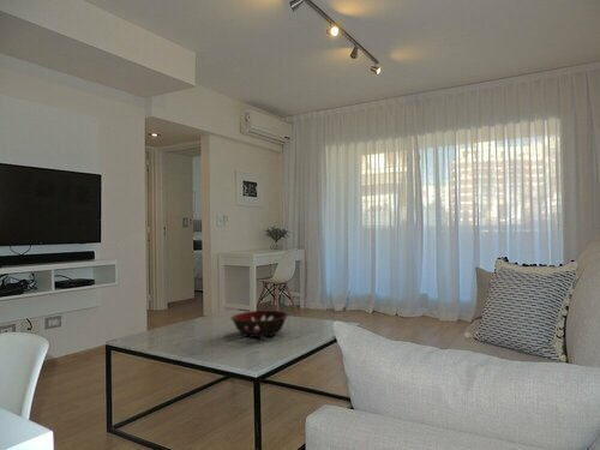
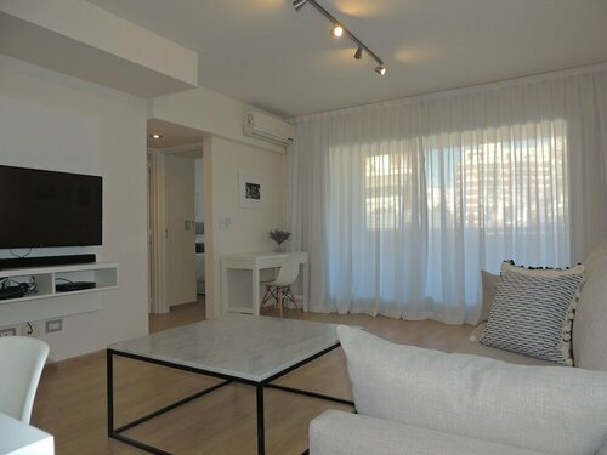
- decorative bowl [229,310,289,338]
